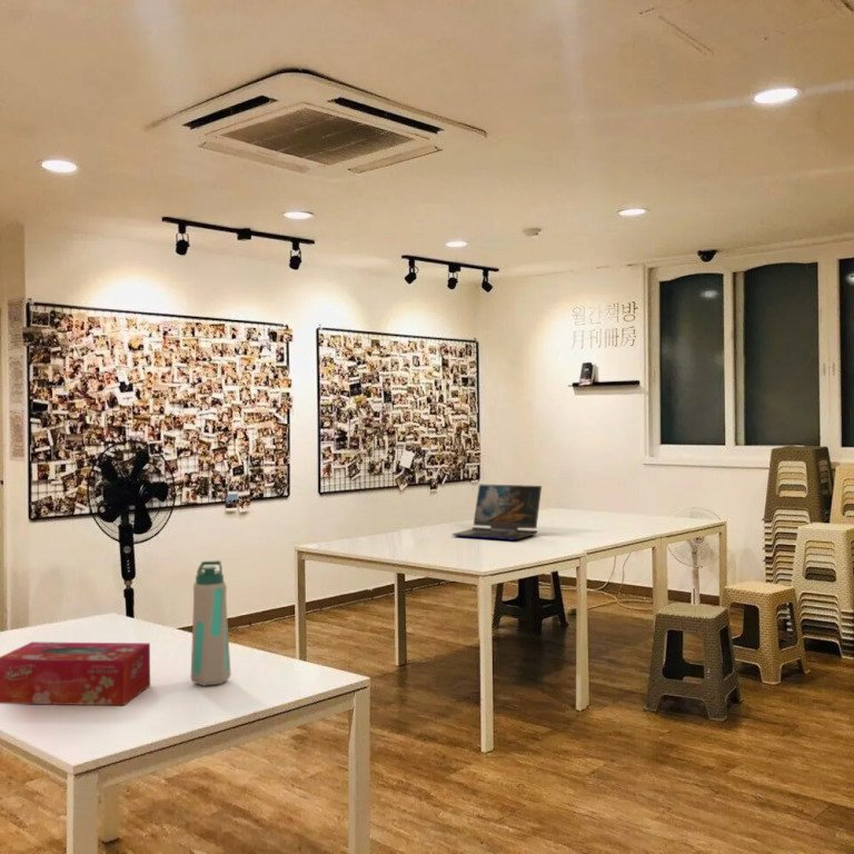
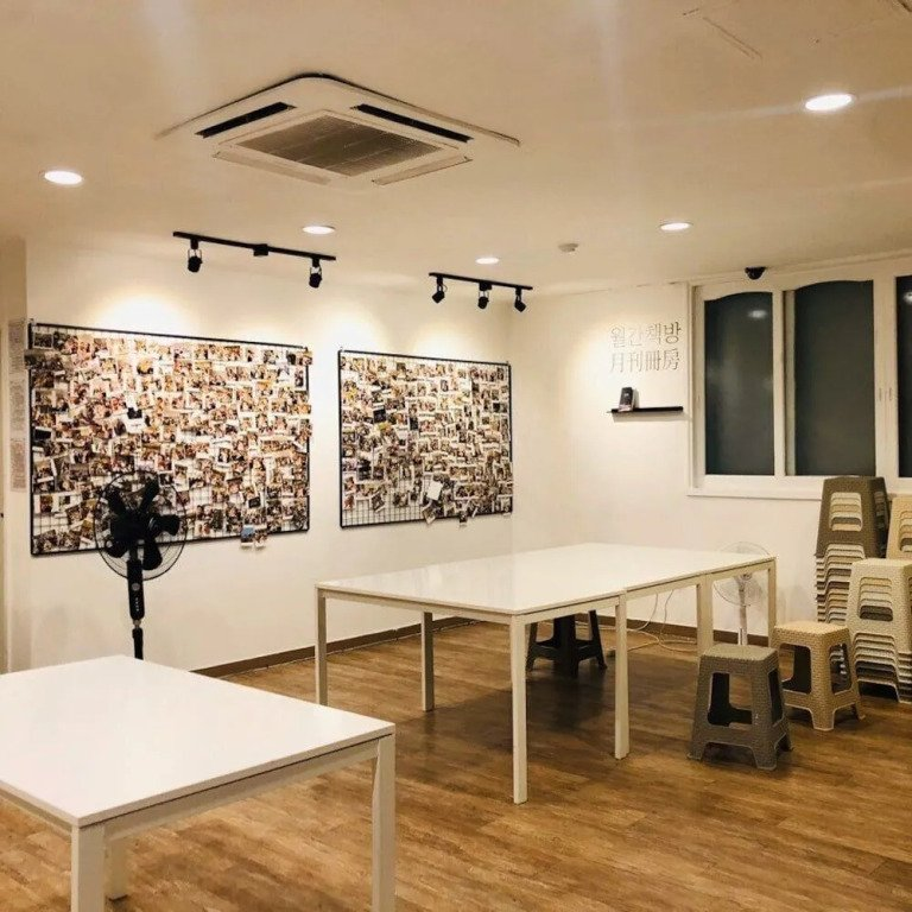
- laptop [450,483,543,542]
- water bottle [190,559,232,687]
- tissue box [0,640,151,706]
